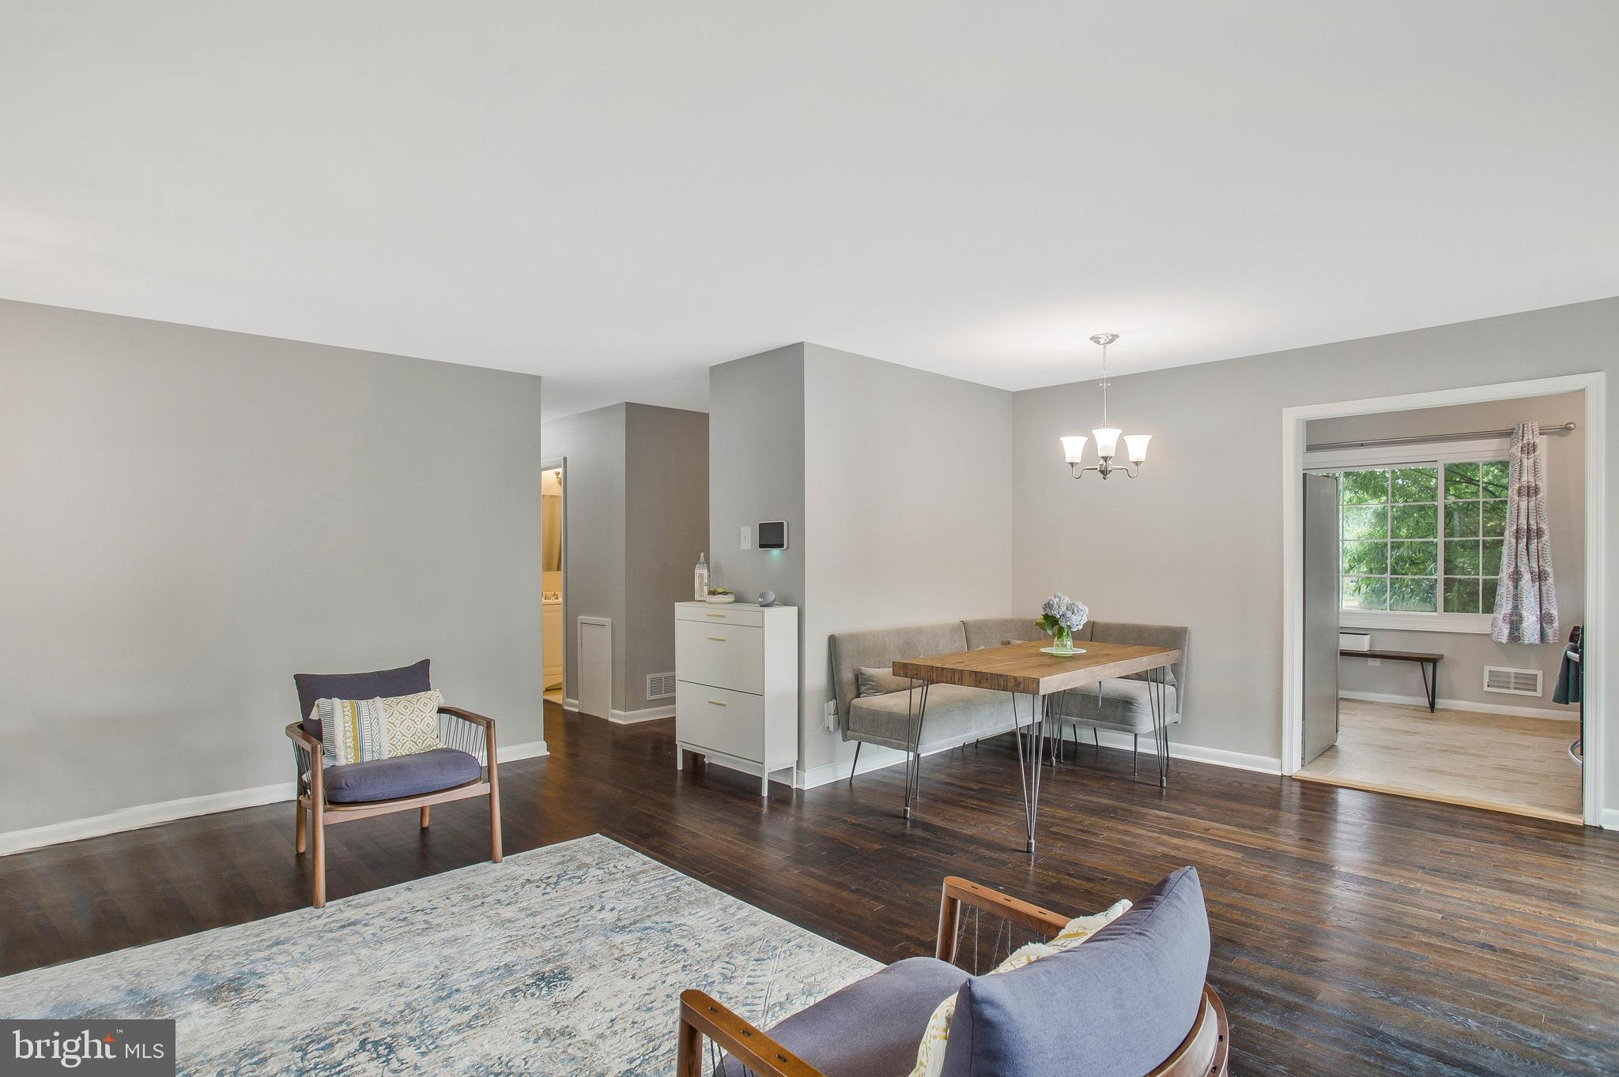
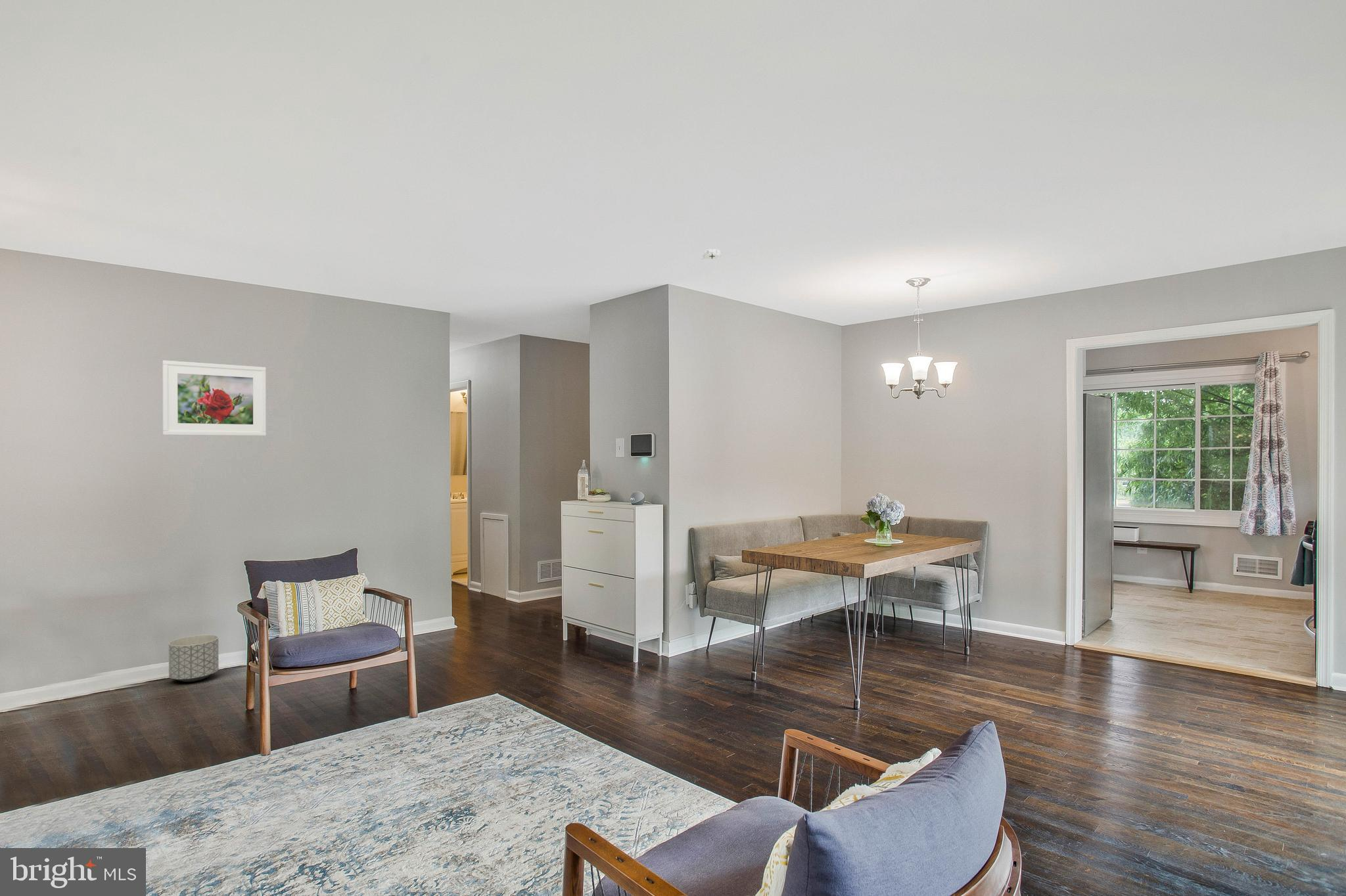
+ planter [168,634,220,683]
+ smoke detector [701,248,722,259]
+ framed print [162,360,267,436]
